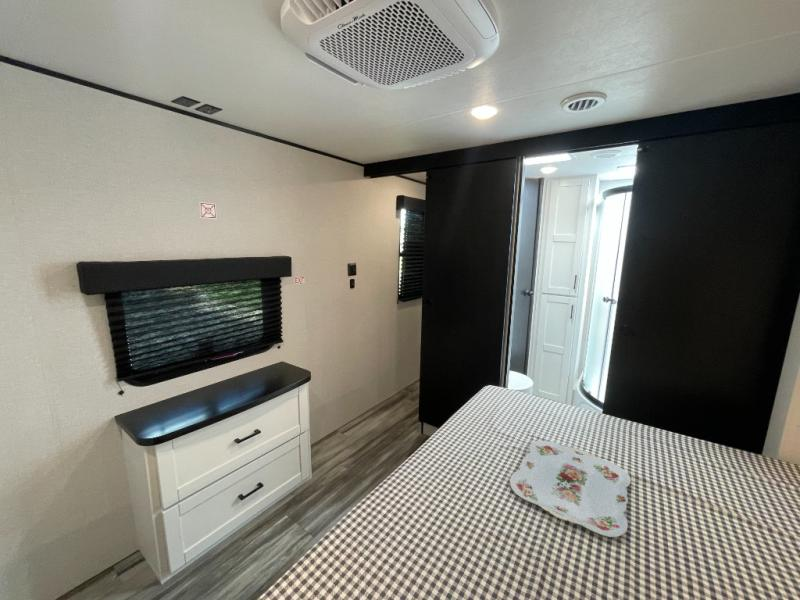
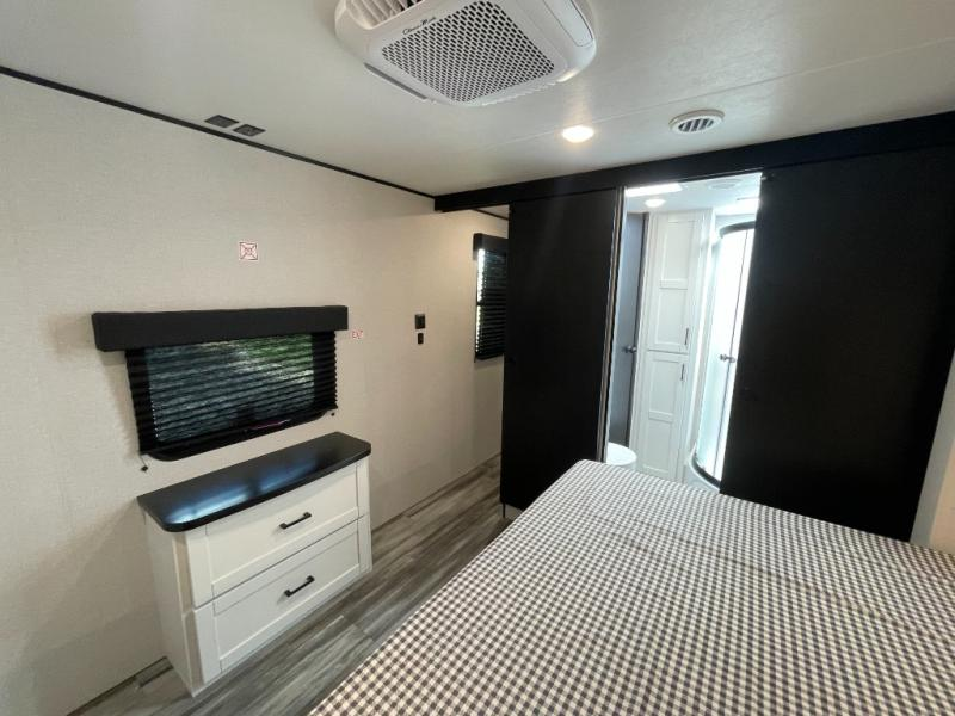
- serving tray [509,440,632,538]
